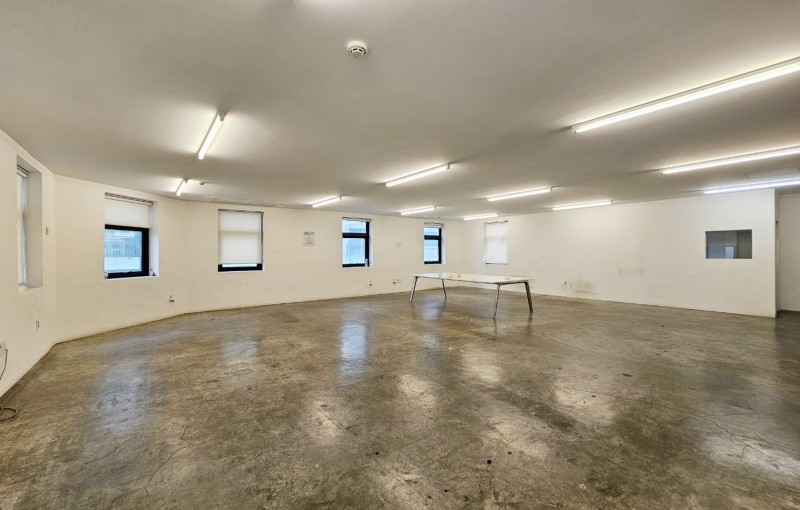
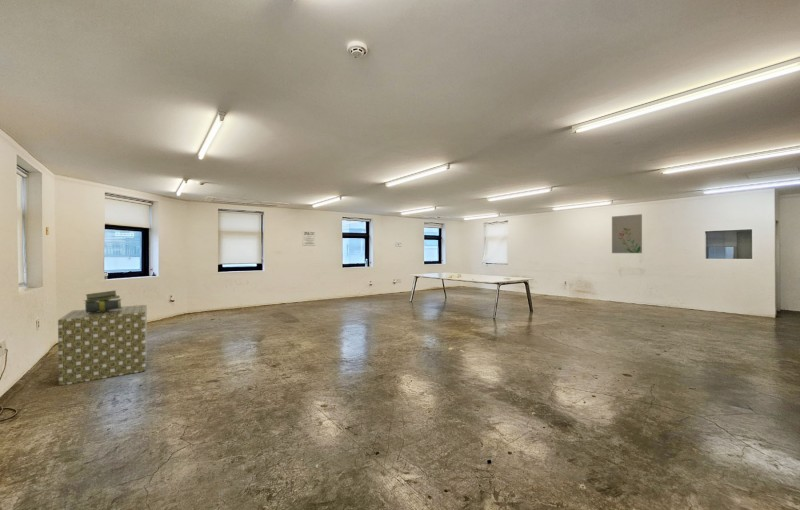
+ wall art [611,213,643,254]
+ stack of books [83,290,123,313]
+ ottoman [57,304,148,387]
